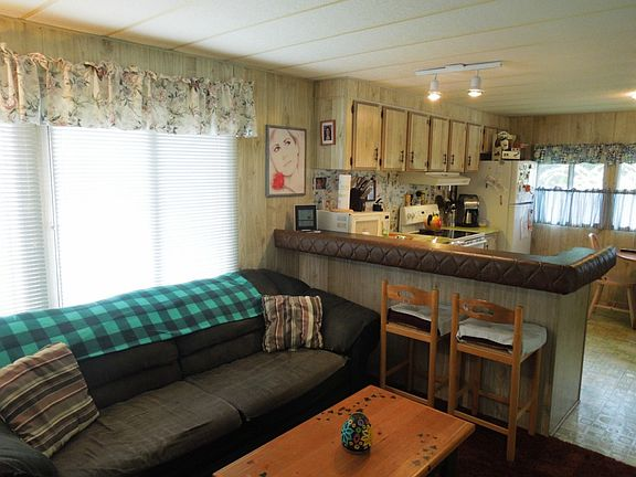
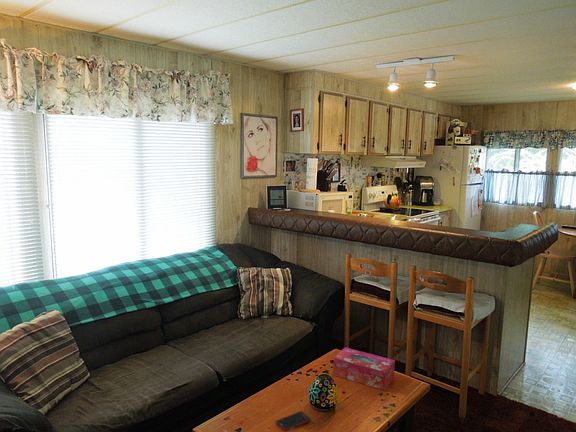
+ tissue box [332,346,396,391]
+ cell phone [275,410,312,432]
